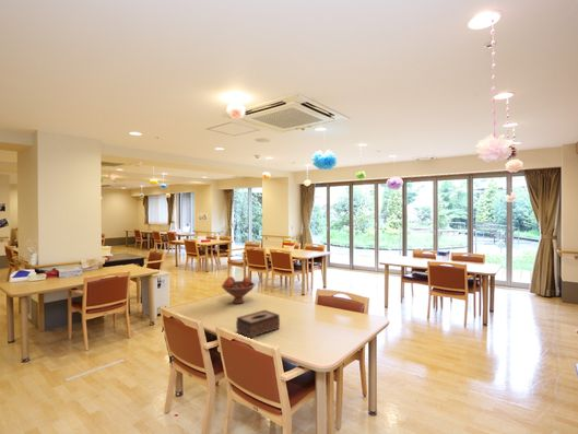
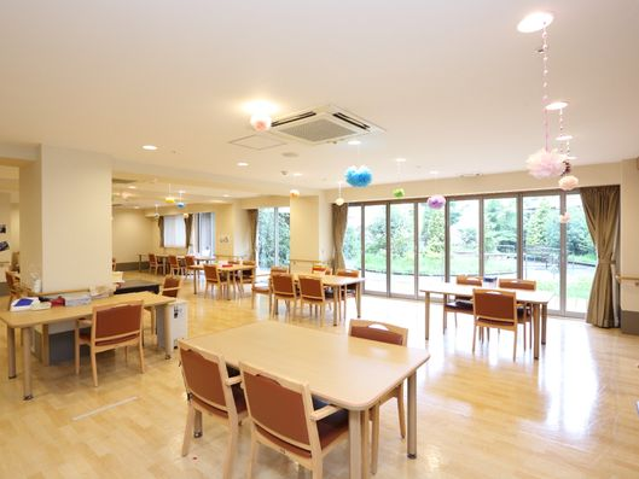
- tissue box [235,309,281,340]
- fruit bowl [221,275,256,305]
